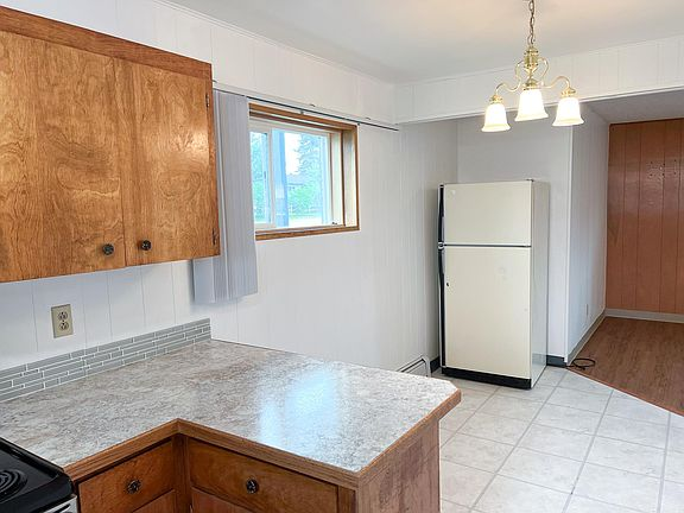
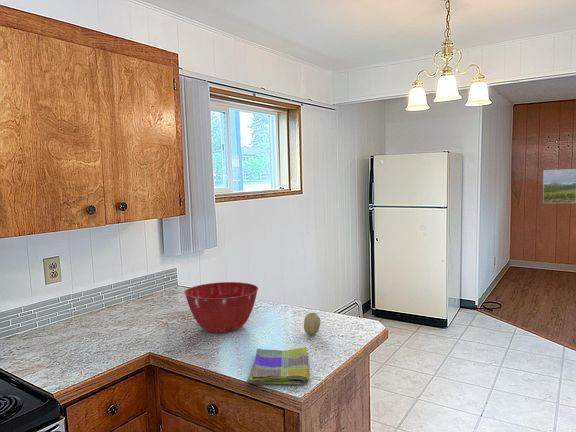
+ fruit [303,312,322,336]
+ mixing bowl [183,281,259,334]
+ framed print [542,168,576,204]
+ dish towel [246,346,310,386]
